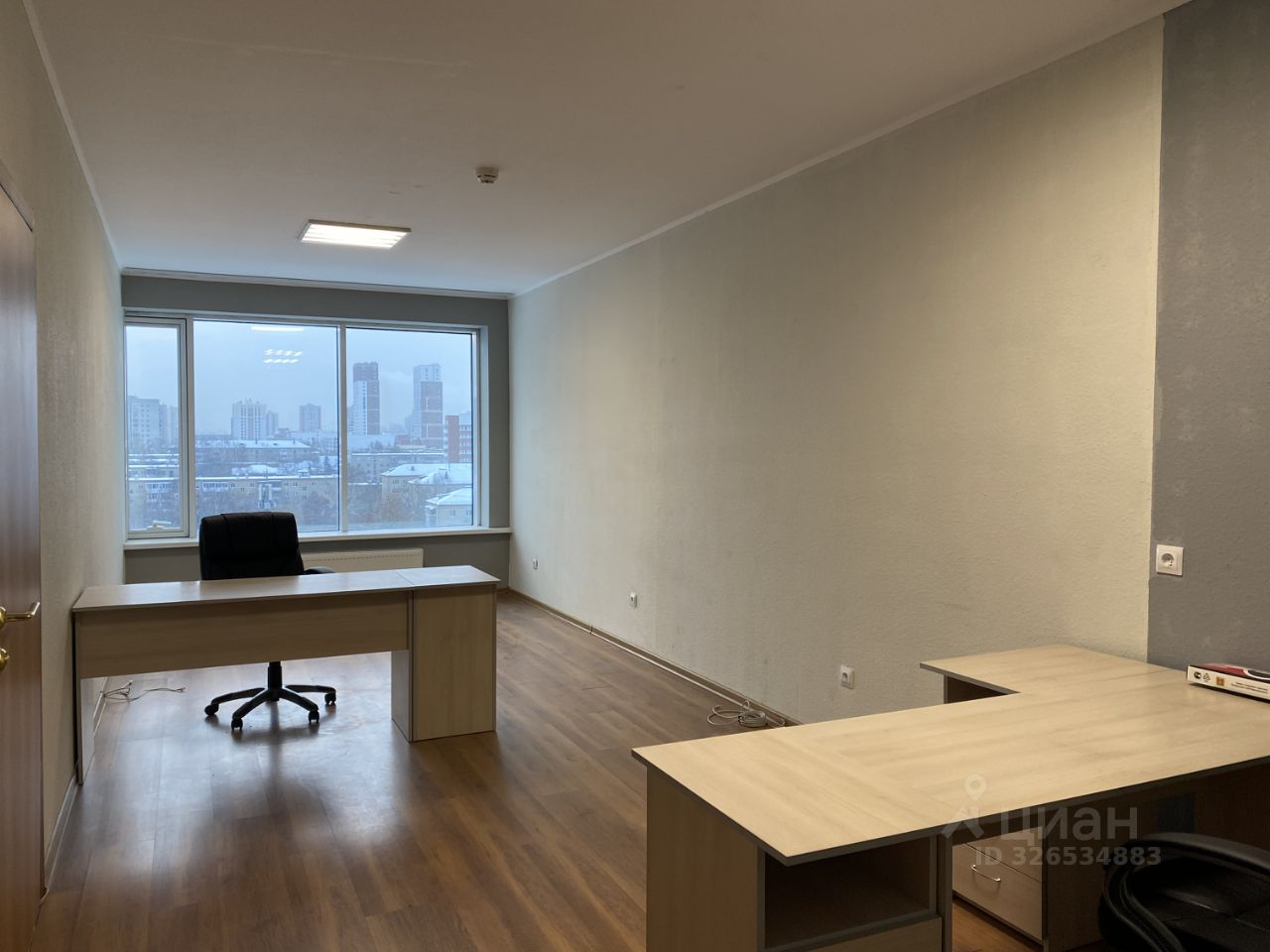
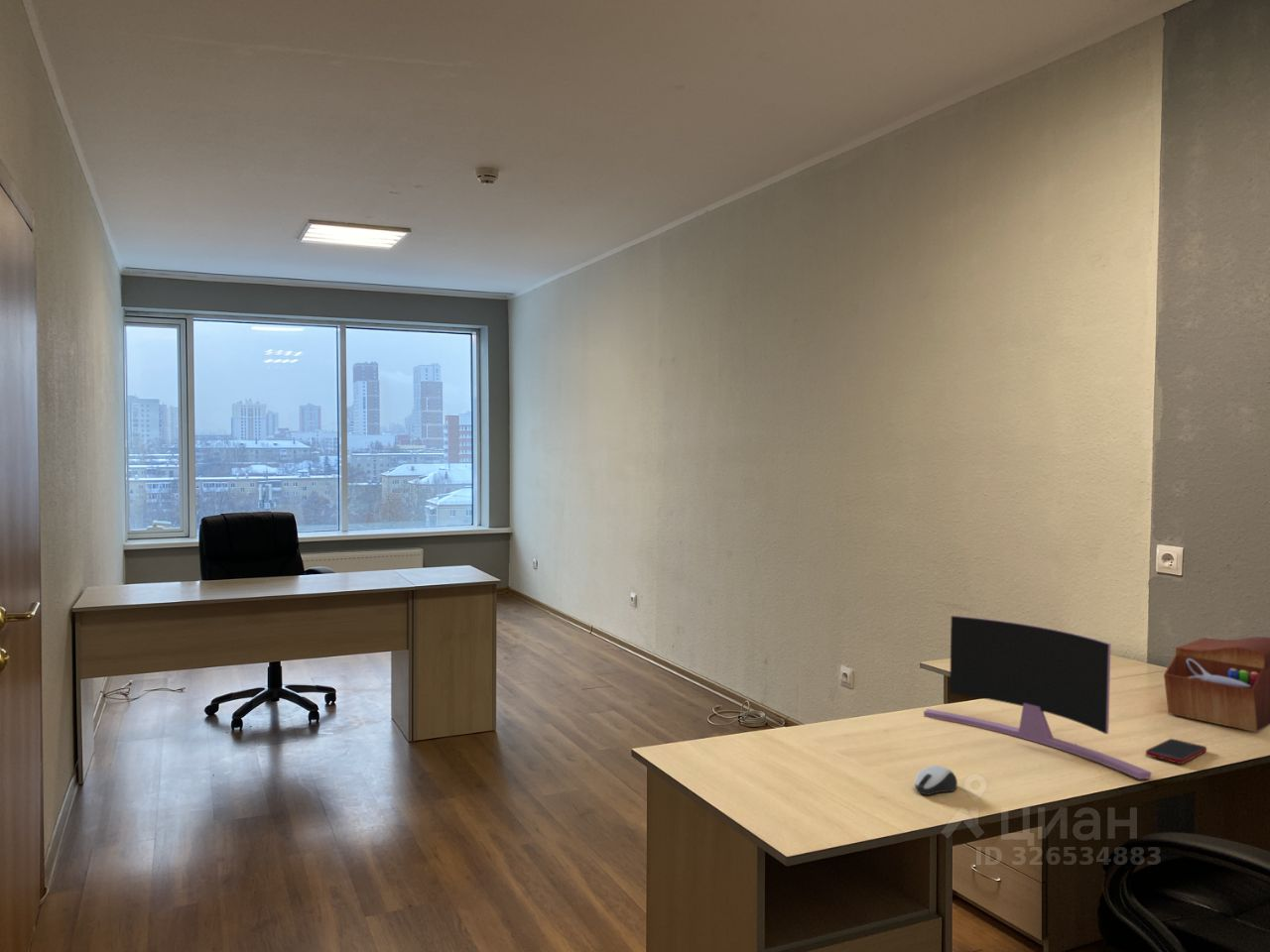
+ computer mouse [915,765,958,796]
+ cell phone [1145,738,1207,765]
+ sewing box [1163,636,1270,733]
+ monitor [923,615,1152,780]
